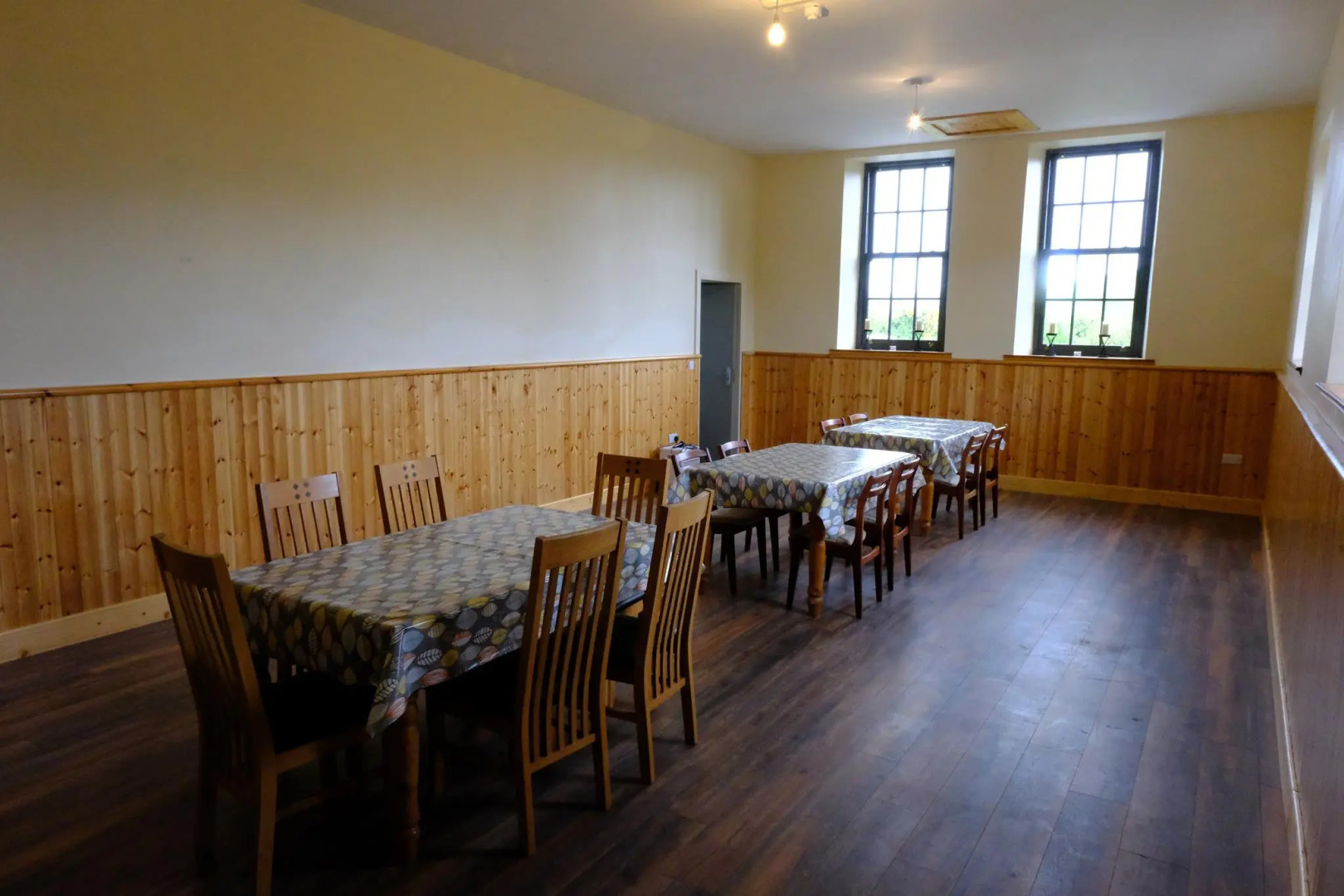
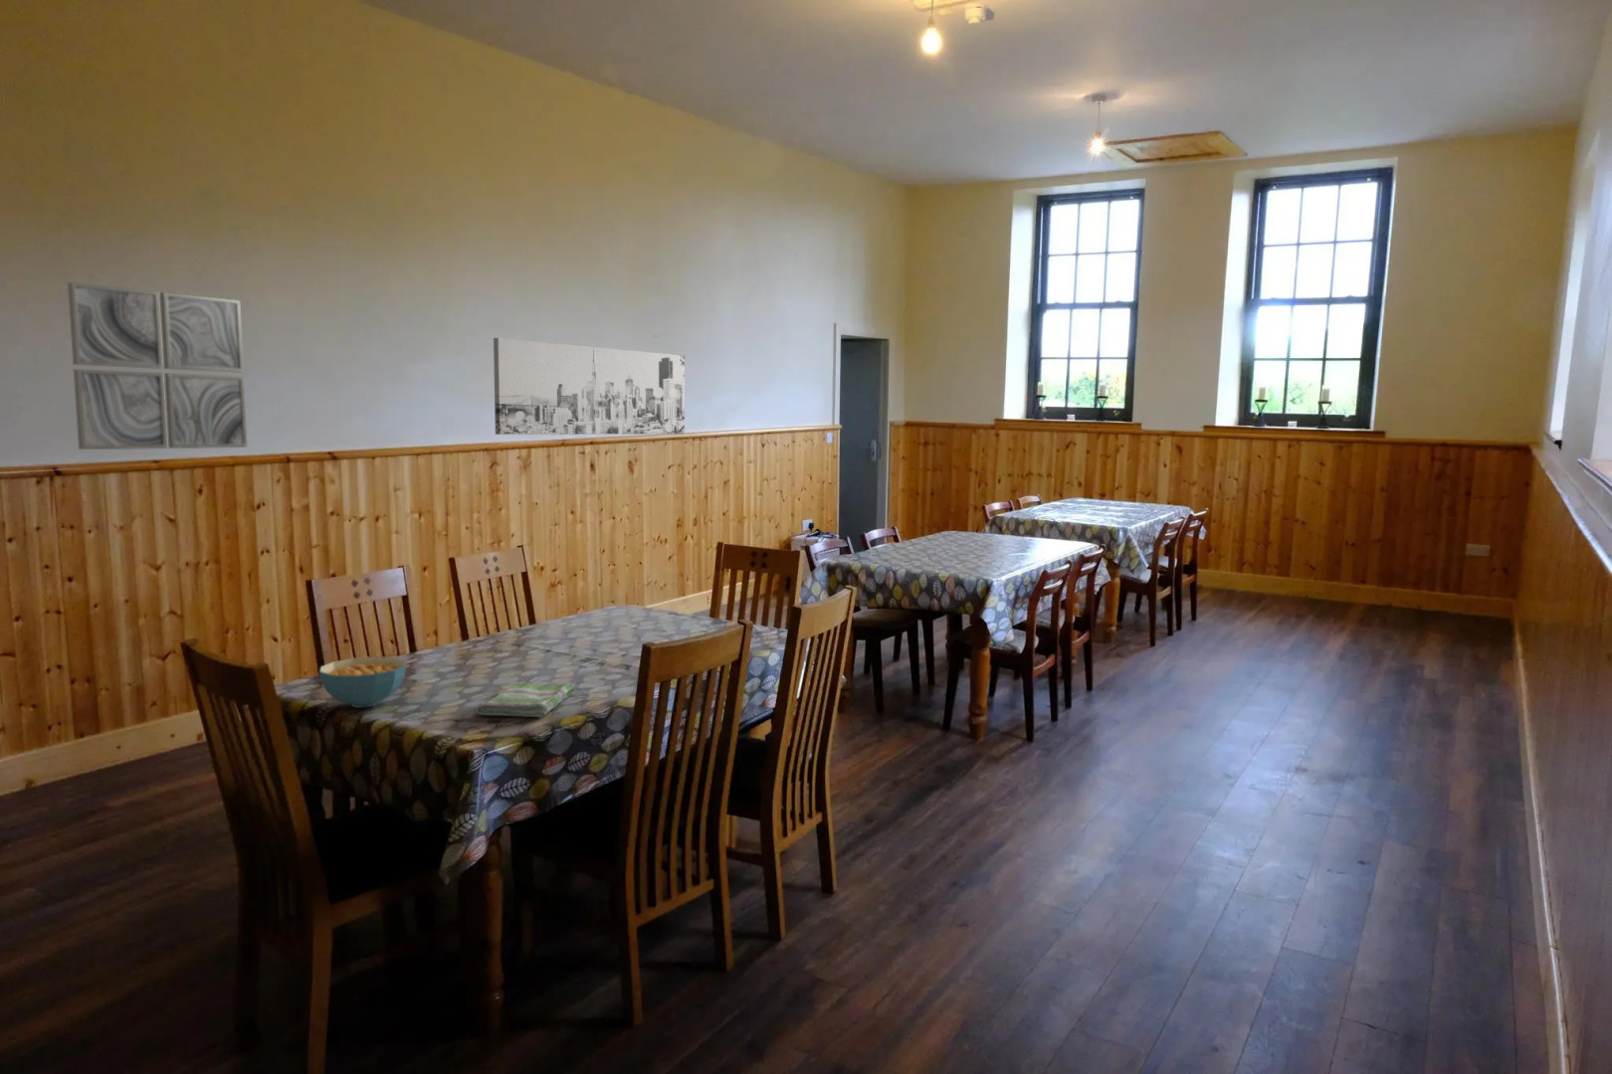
+ wall art [493,337,686,435]
+ dish towel [476,682,576,718]
+ wall art [67,282,248,451]
+ cereal bowl [318,656,407,710]
